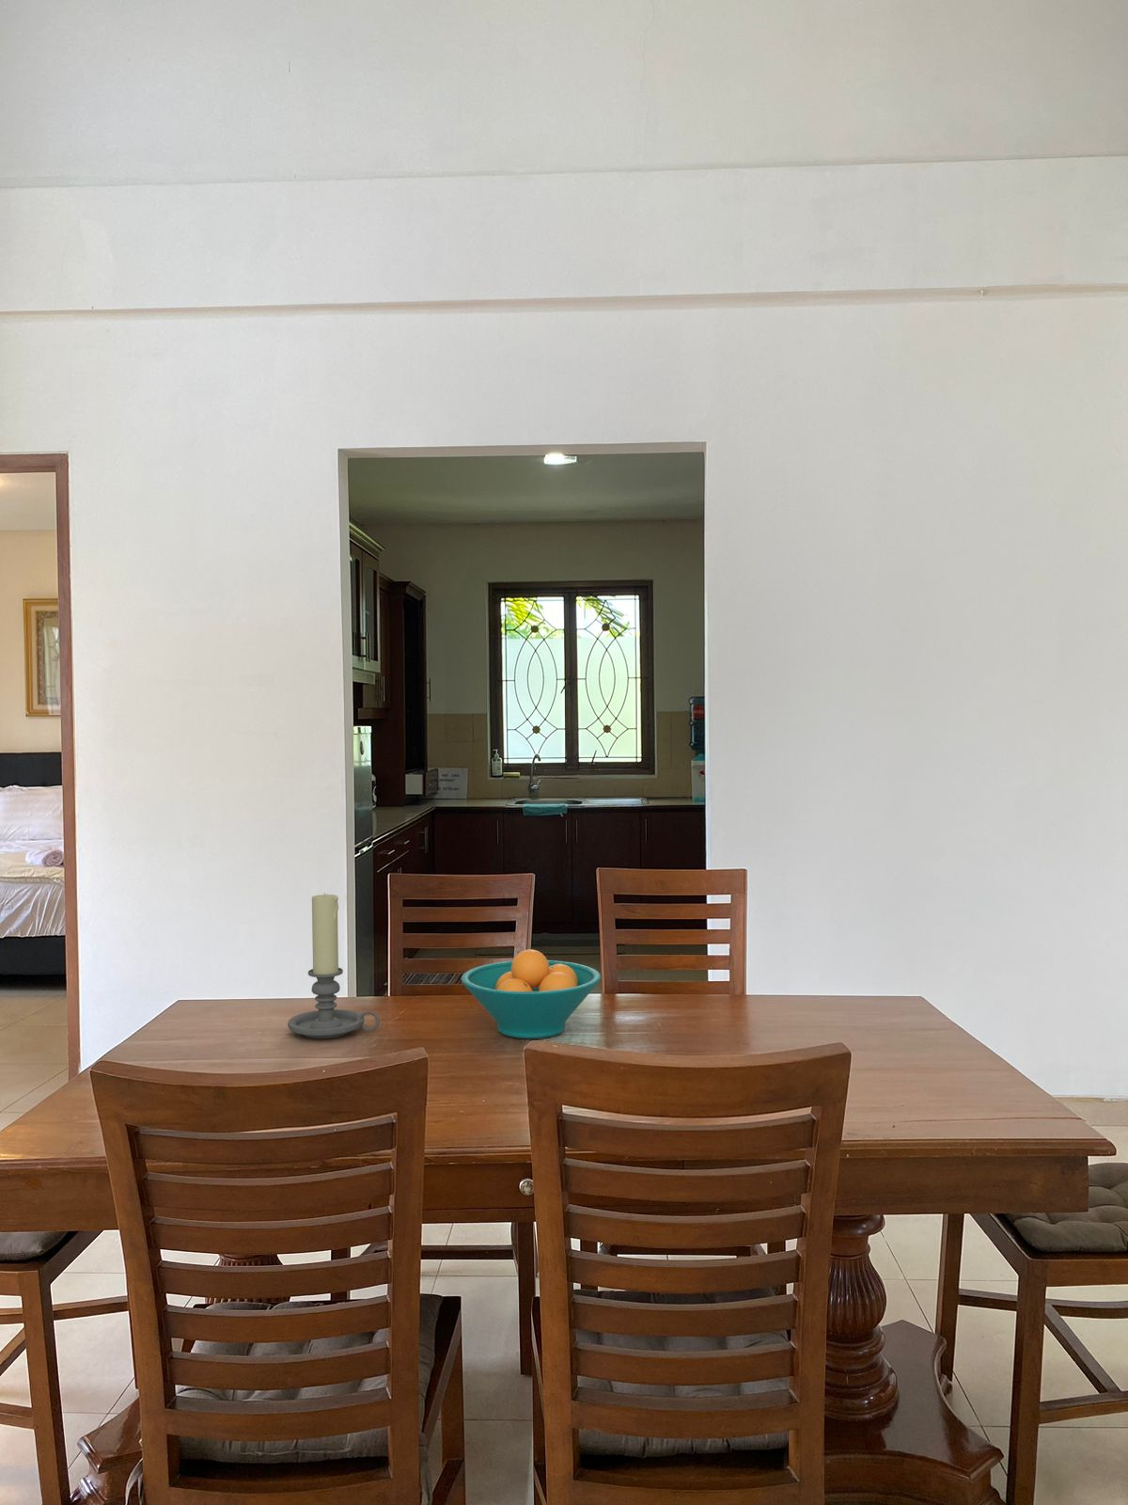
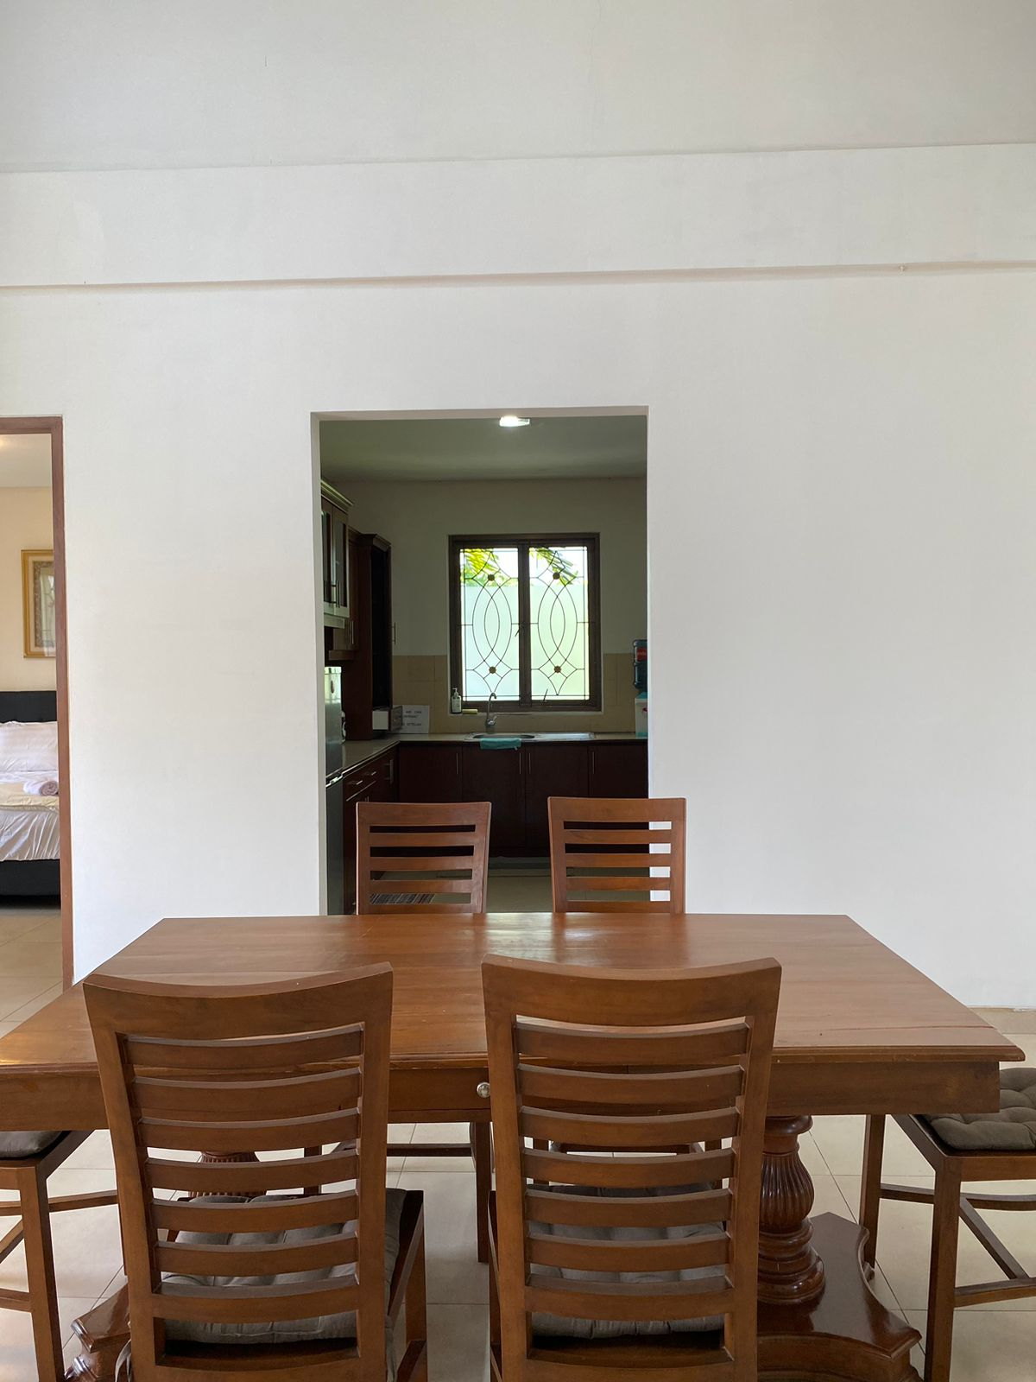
- fruit bowl [461,948,602,1039]
- candle holder [287,891,380,1039]
